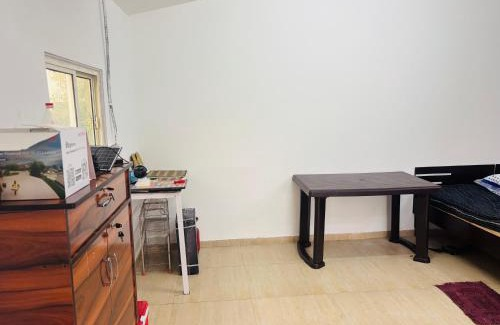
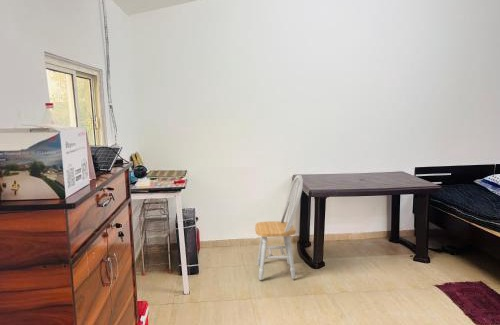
+ chair [254,174,304,281]
